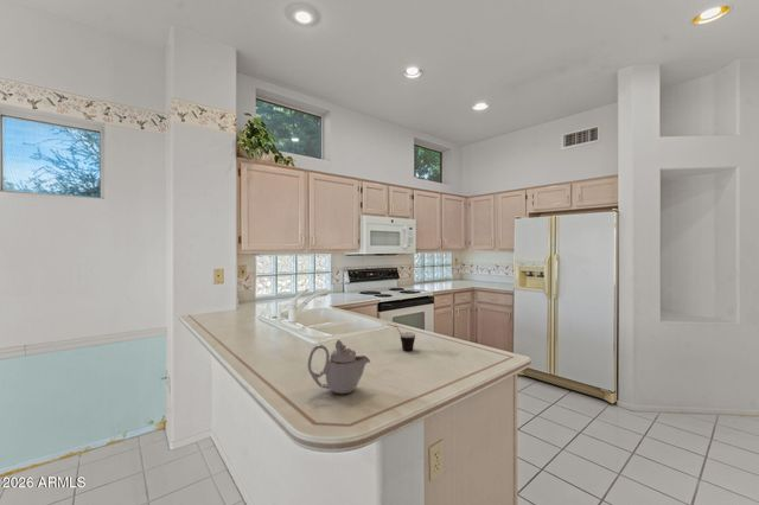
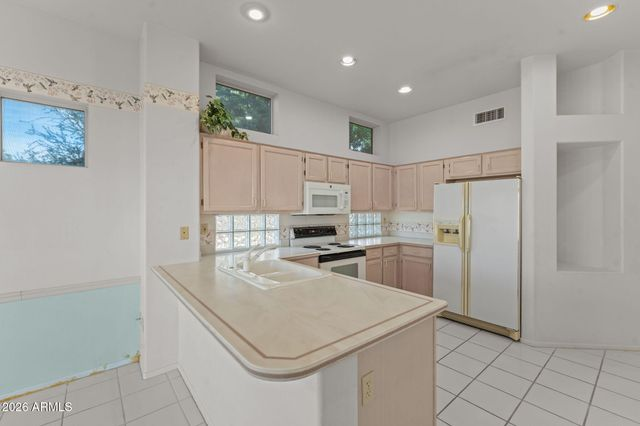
- teapot [307,339,371,395]
- cup [387,322,416,352]
